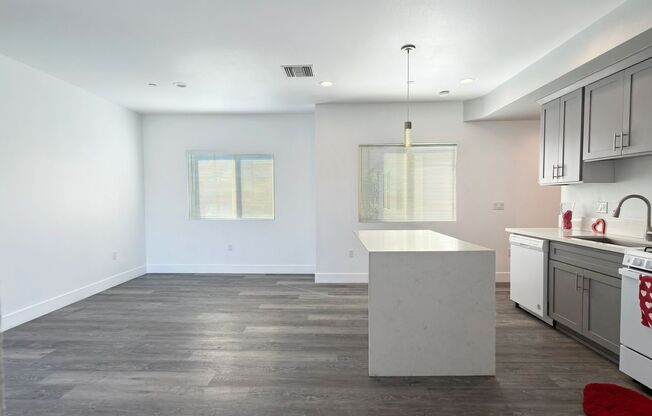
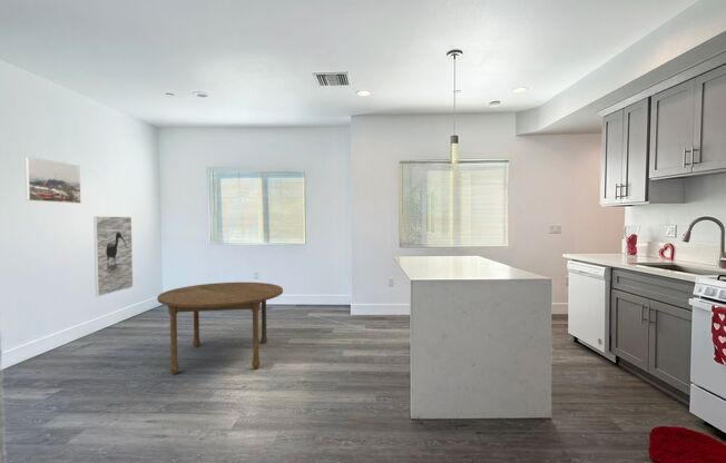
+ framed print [24,156,82,205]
+ dining table [156,282,284,375]
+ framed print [92,216,134,297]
